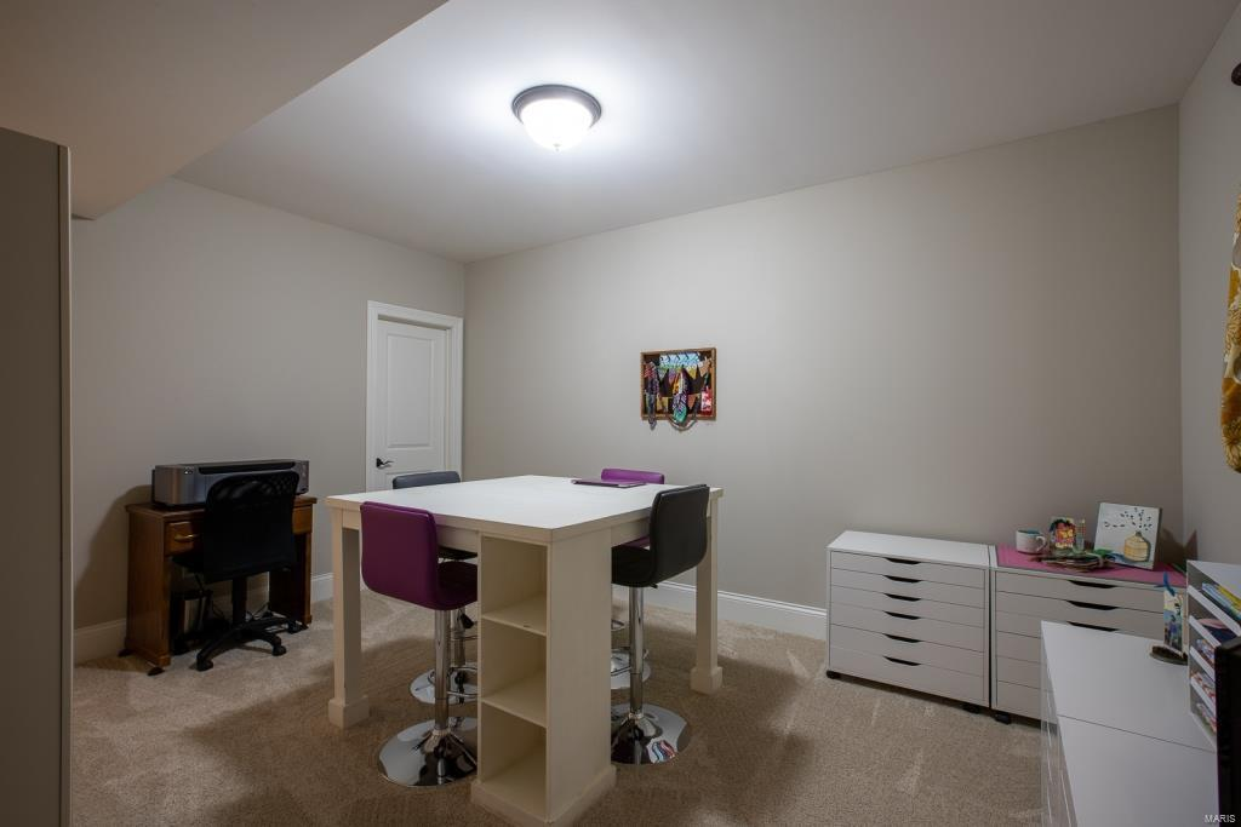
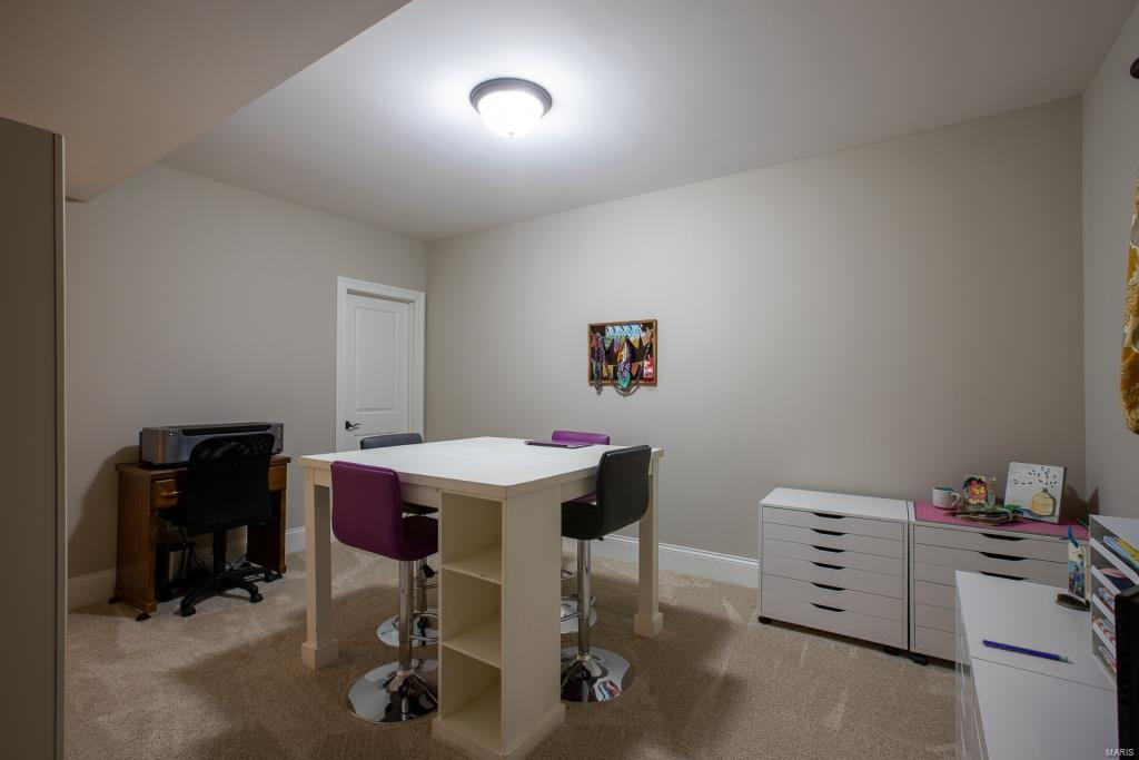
+ pen [981,639,1069,662]
